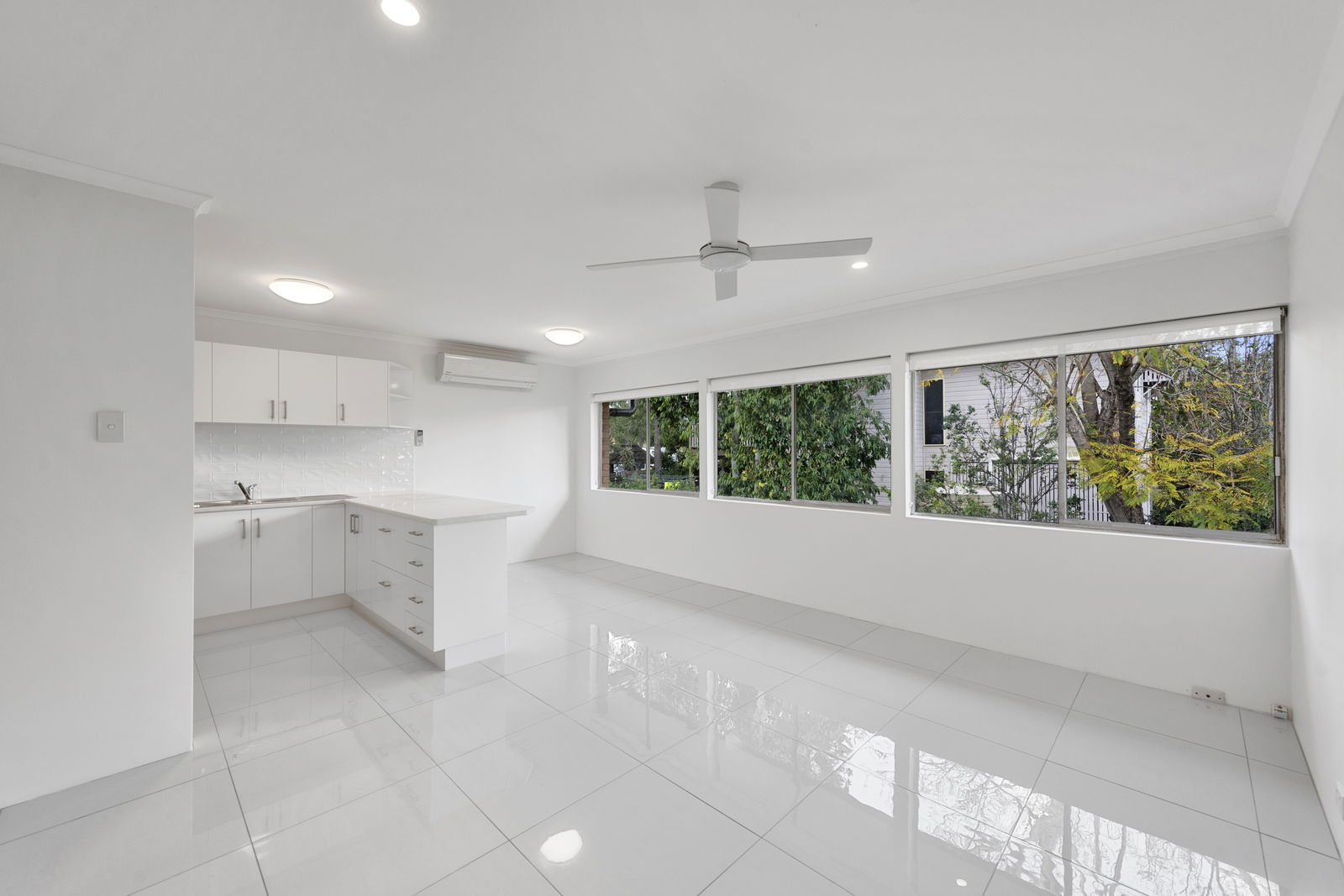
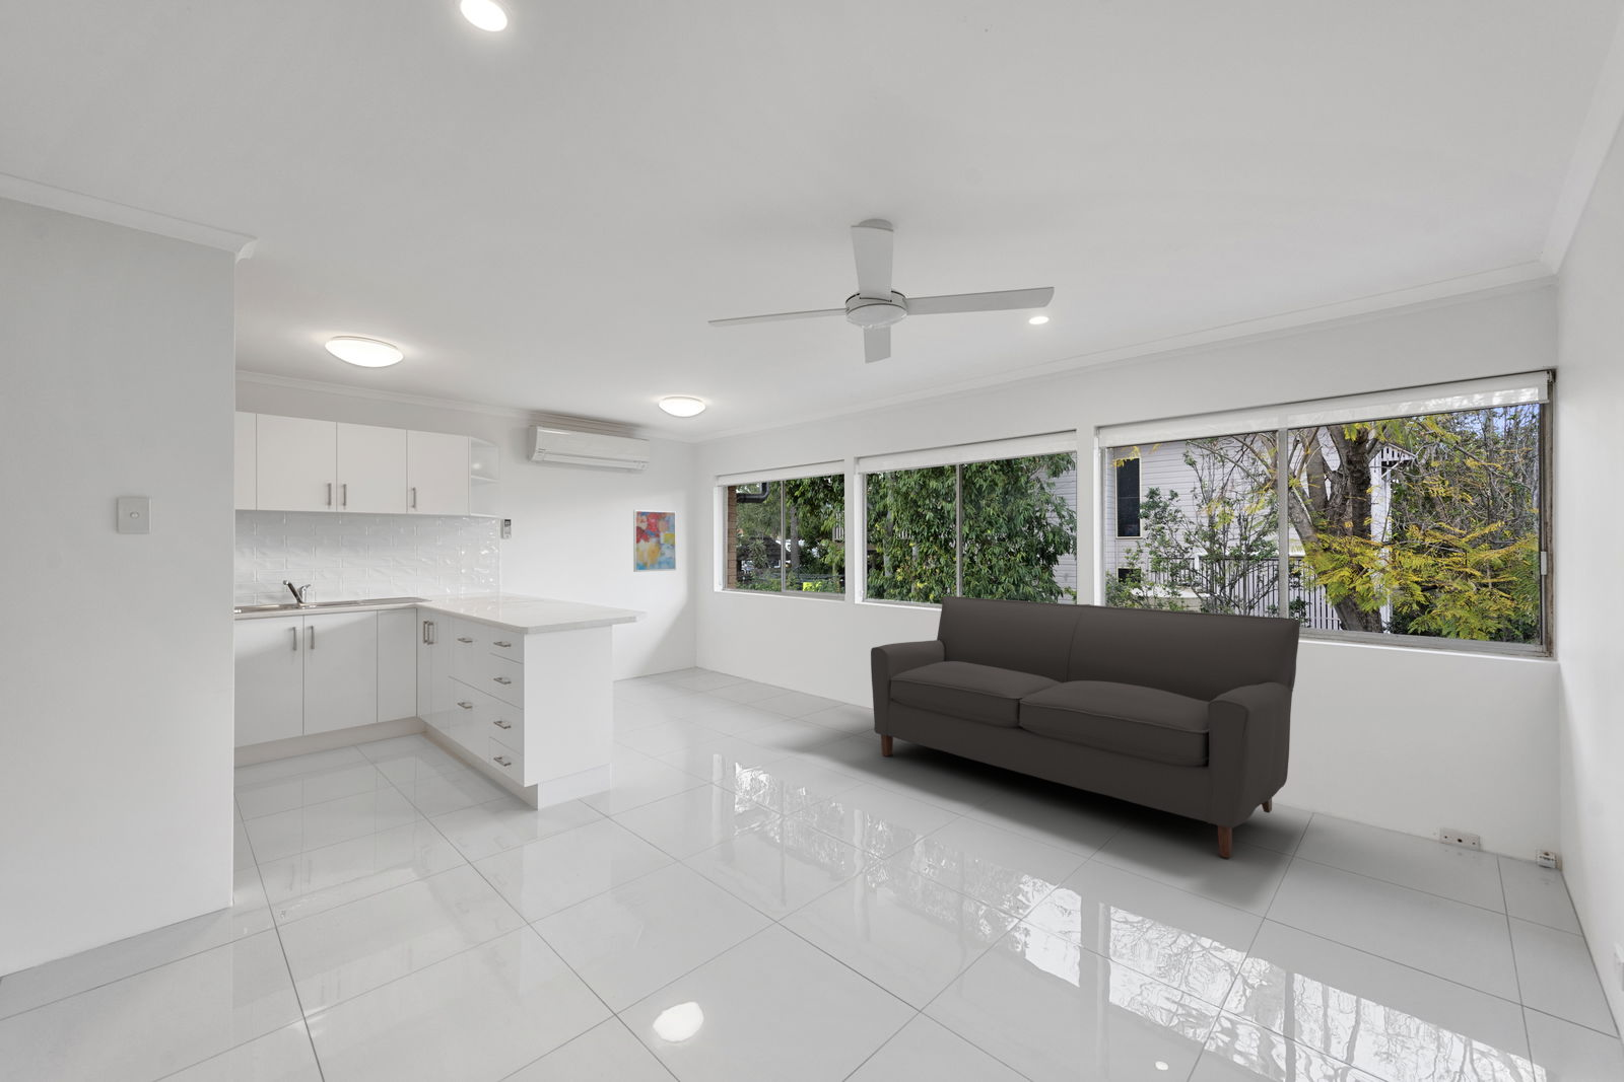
+ wall art [632,510,677,572]
+ sofa [870,595,1301,859]
